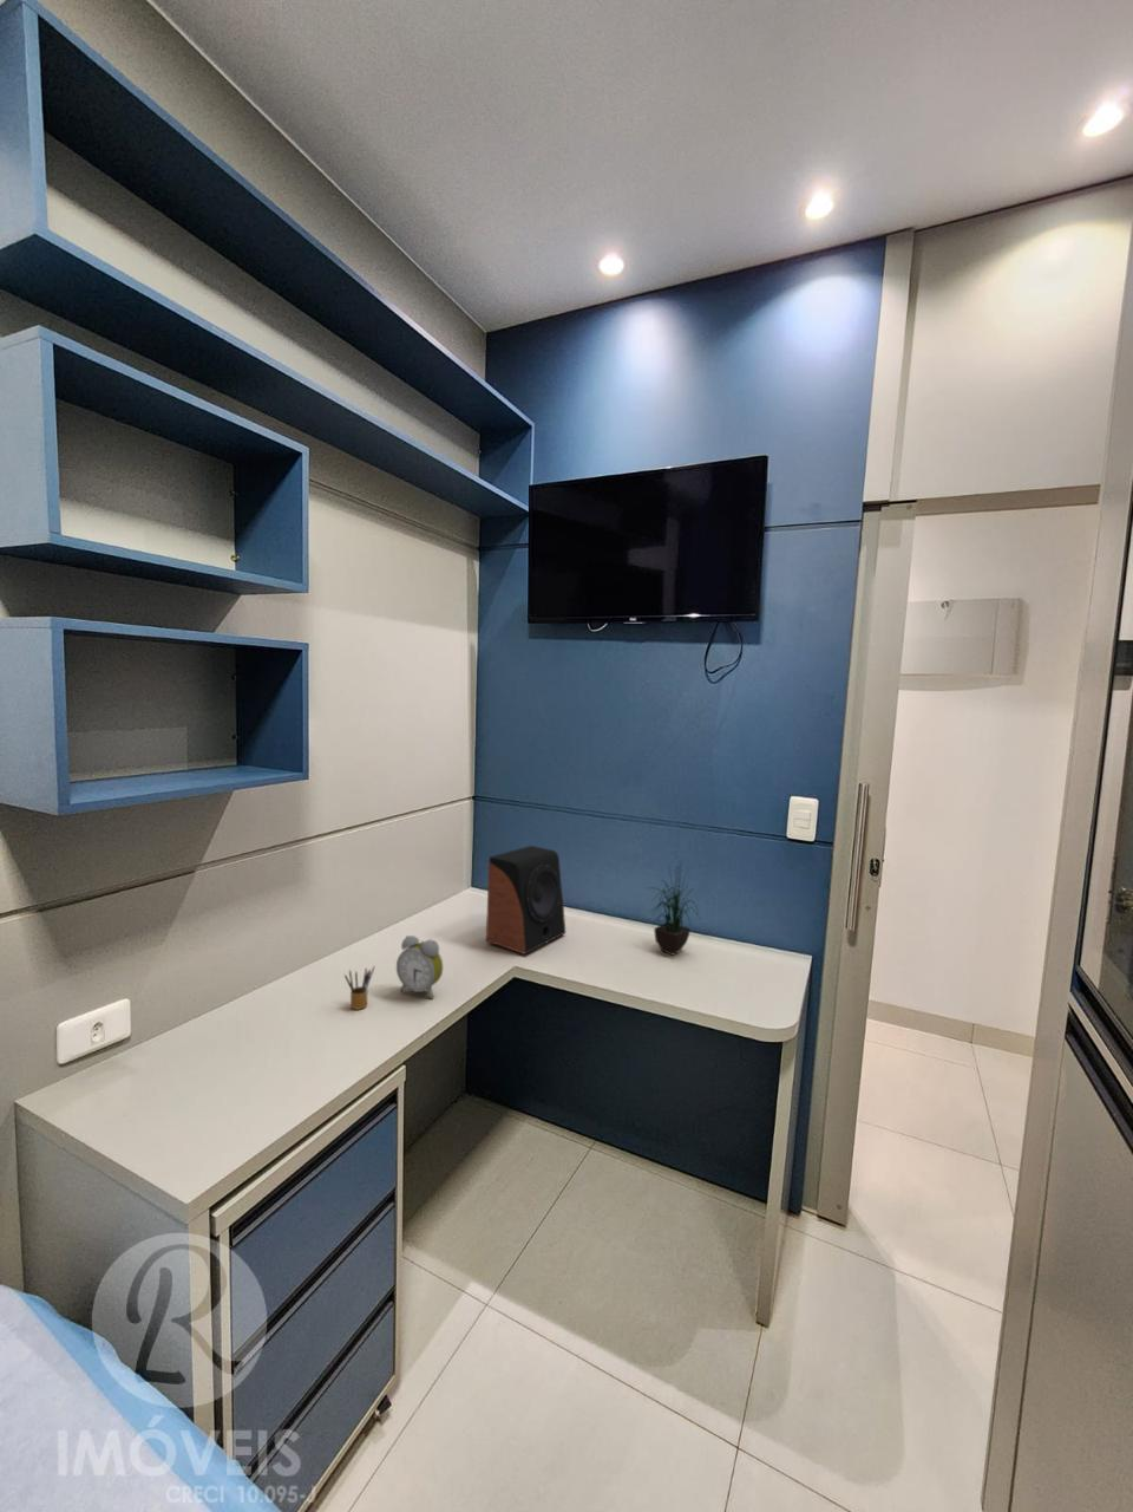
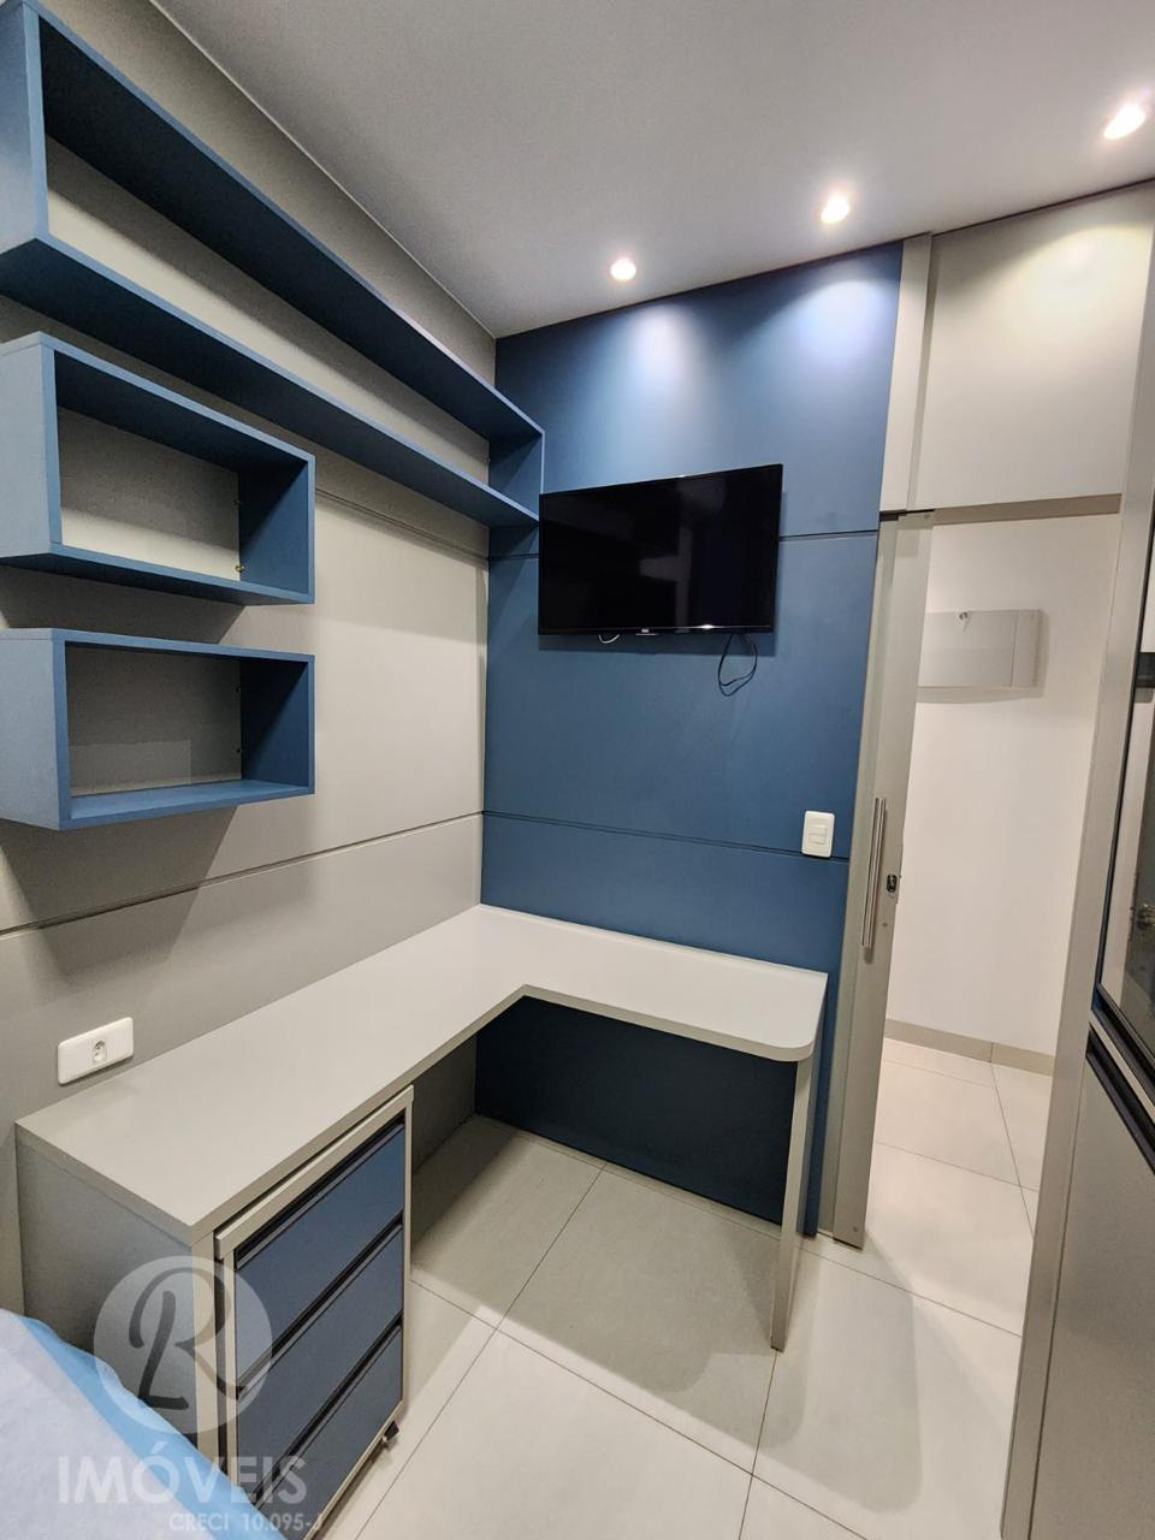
- potted plant [647,852,701,957]
- pencil box [344,967,375,1011]
- speaker [486,844,566,956]
- alarm clock [395,935,444,1000]
